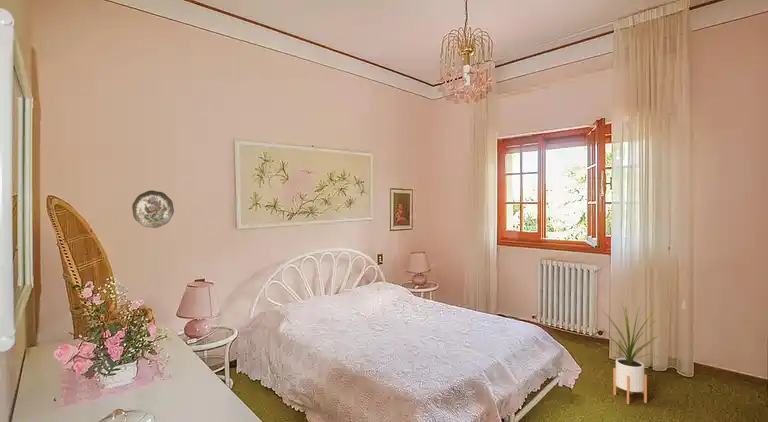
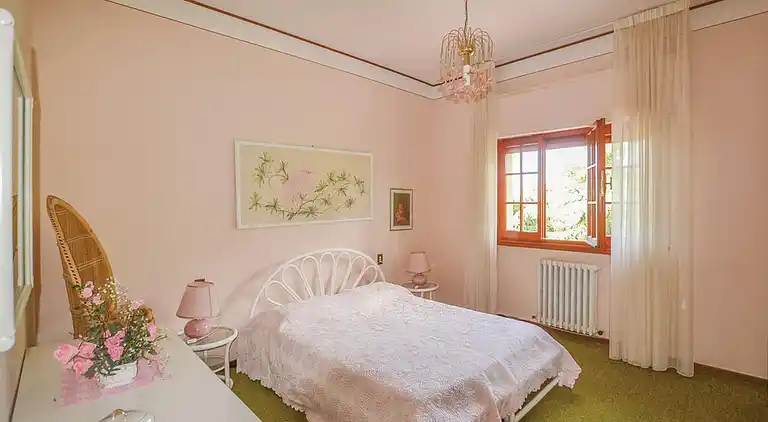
- house plant [601,301,659,405]
- decorative plate [131,189,175,229]
